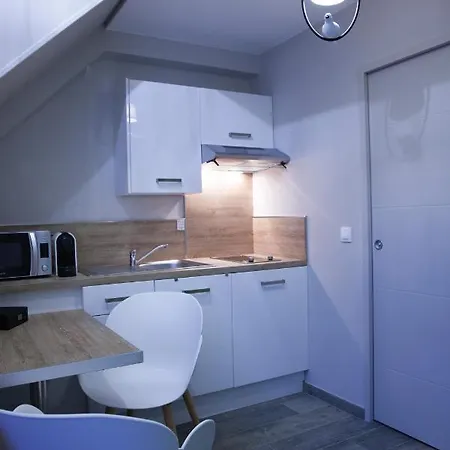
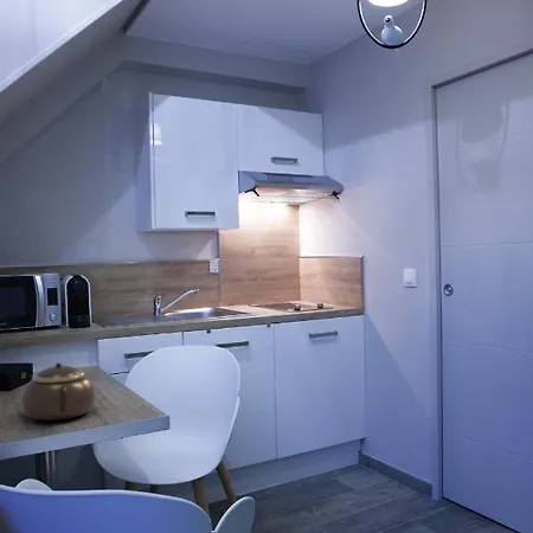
+ teapot [19,361,97,422]
